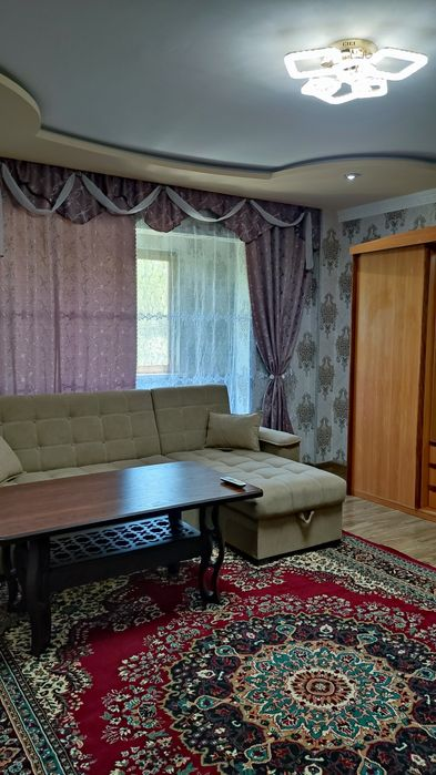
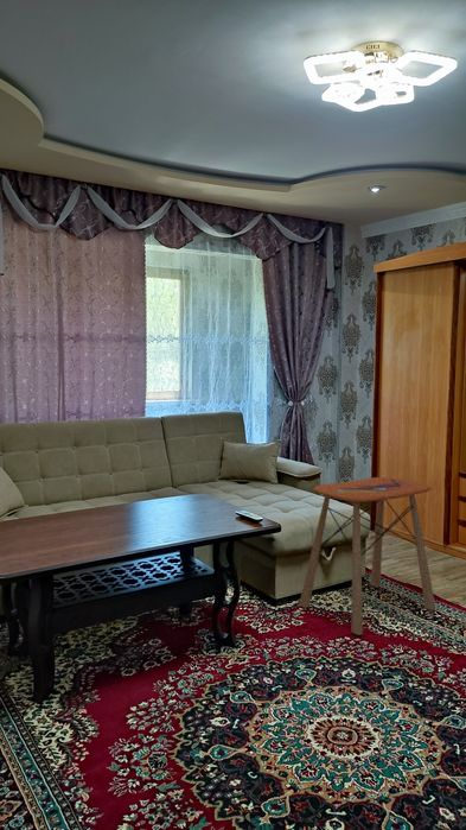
+ side table [298,476,436,636]
